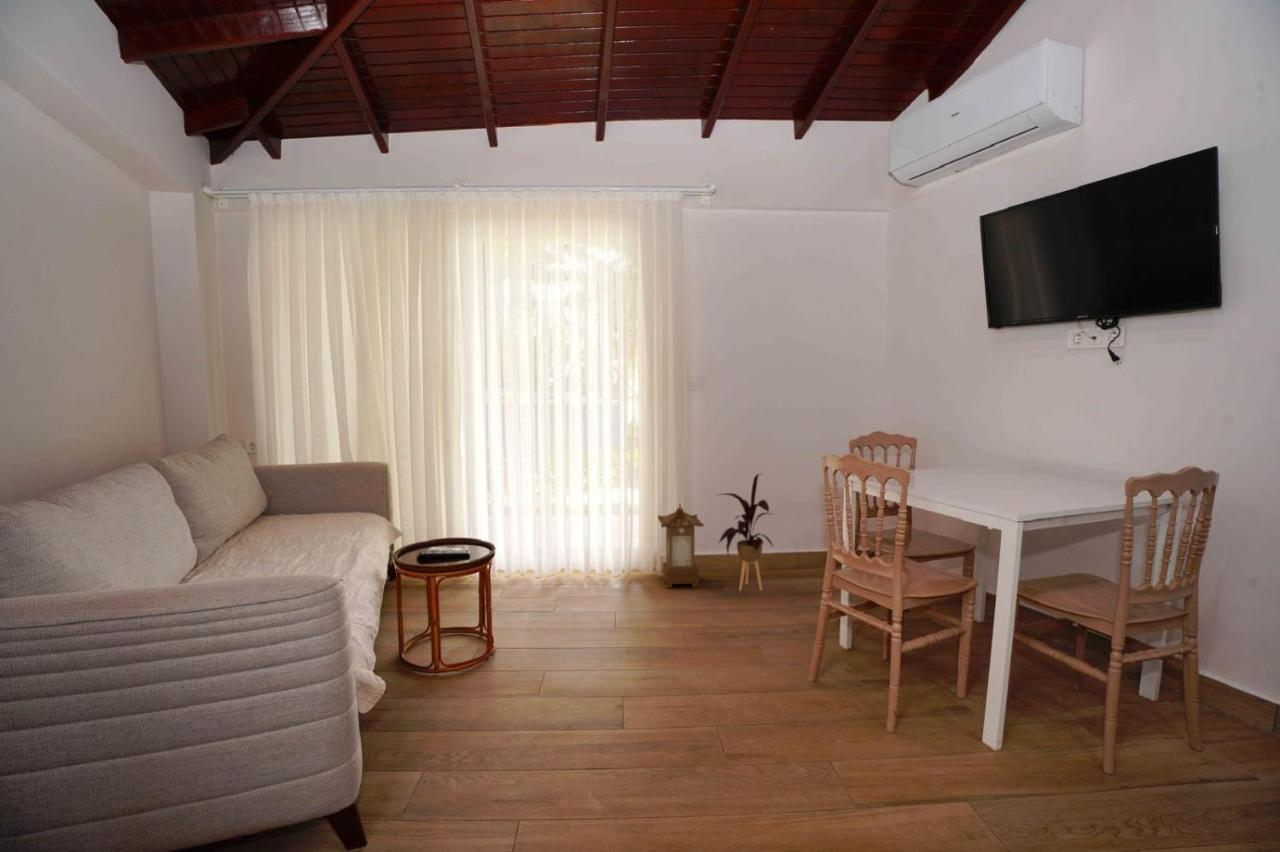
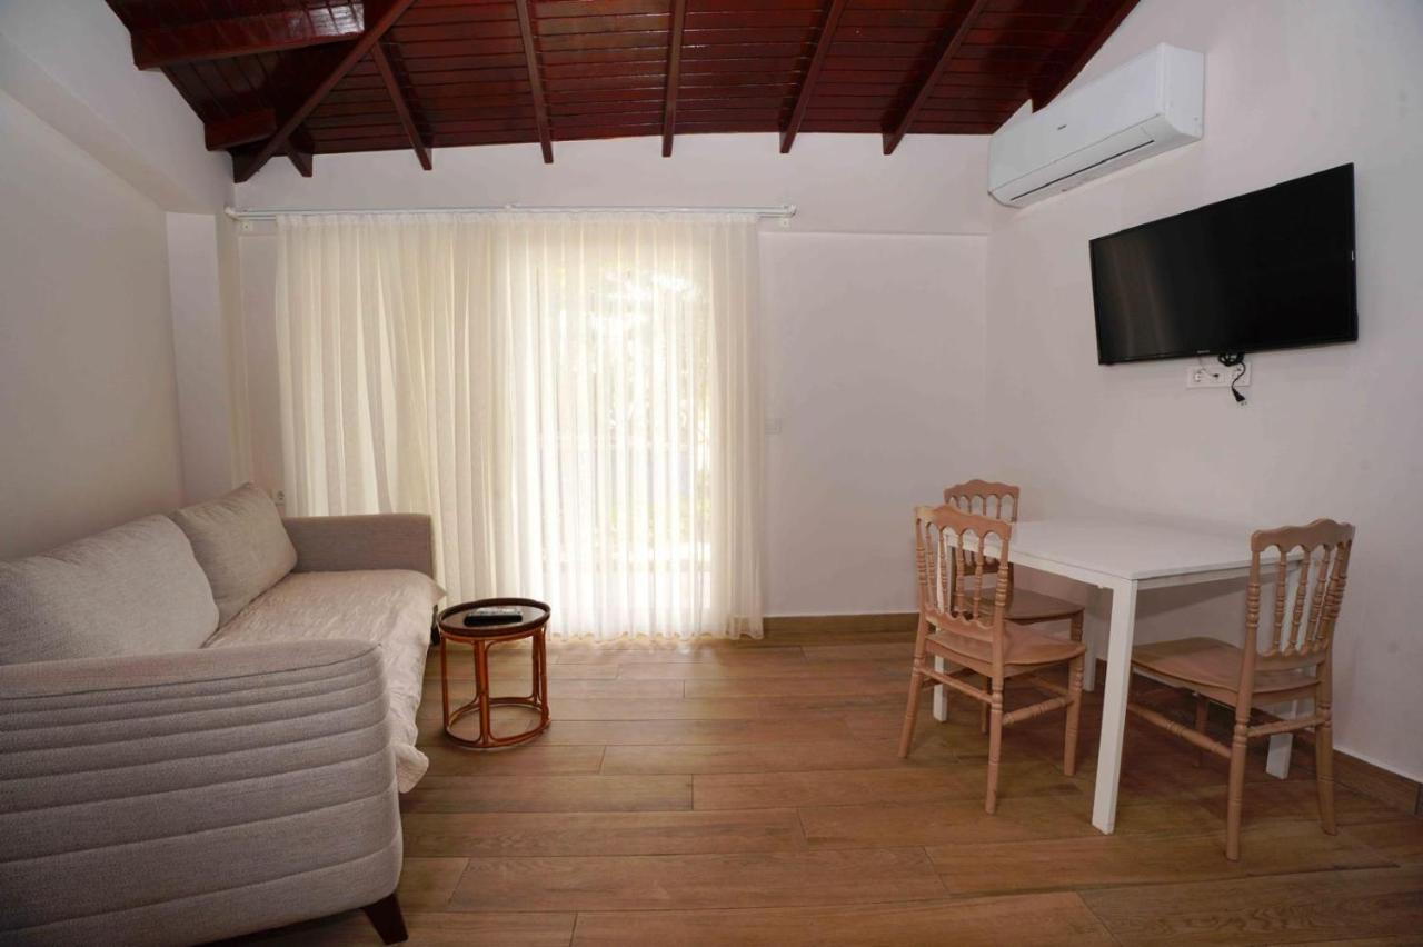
- lantern [657,502,705,590]
- house plant [716,473,775,592]
